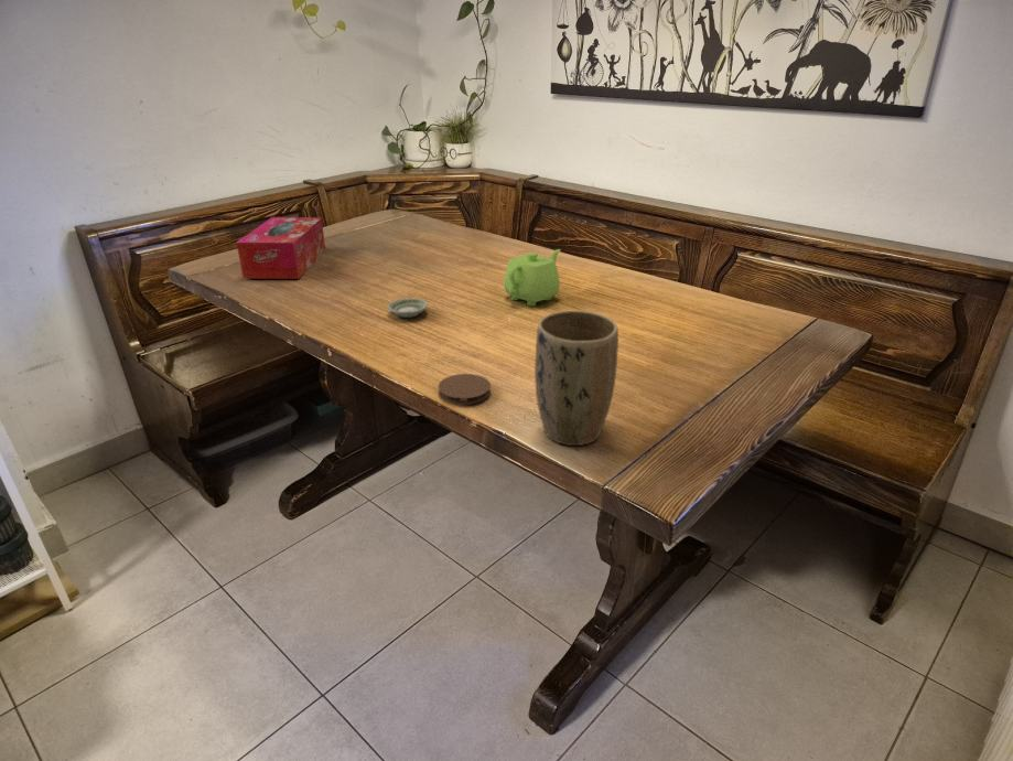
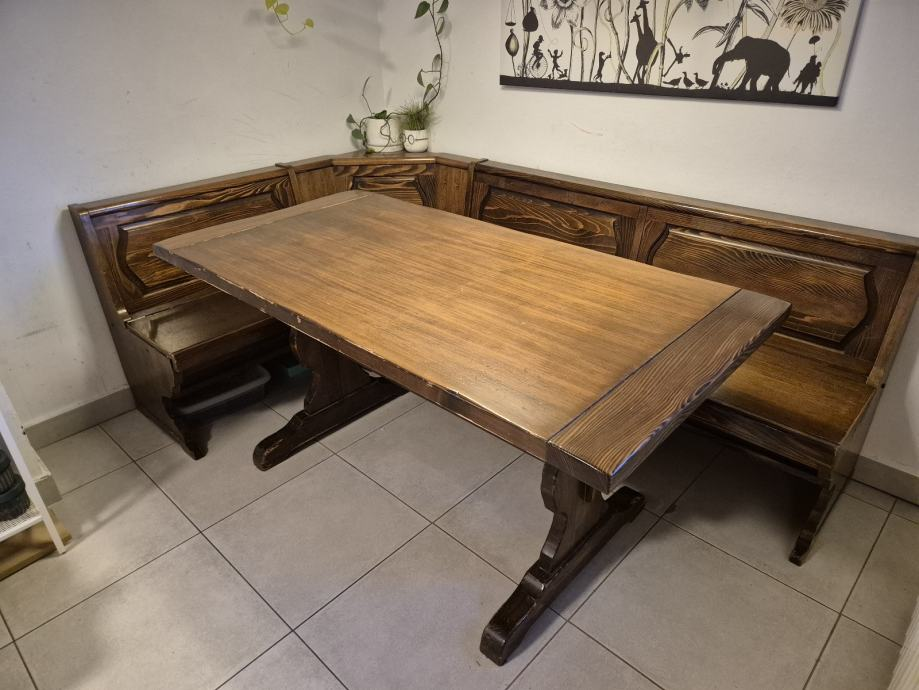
- saucer [387,297,429,319]
- coaster [438,373,492,406]
- teapot [503,248,561,308]
- plant pot [534,310,619,447]
- tissue box [236,216,326,280]
